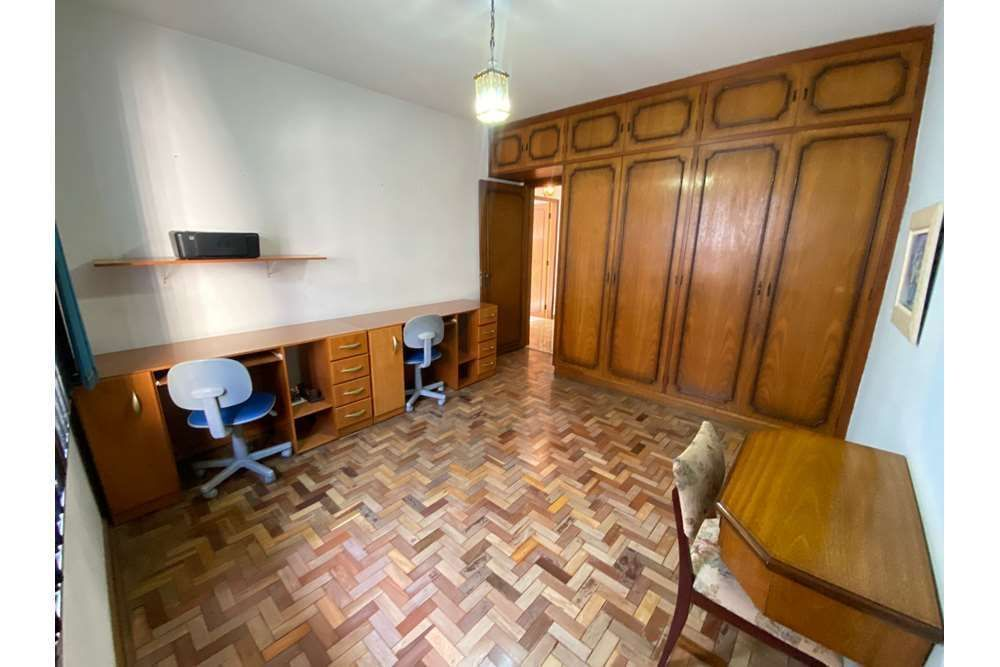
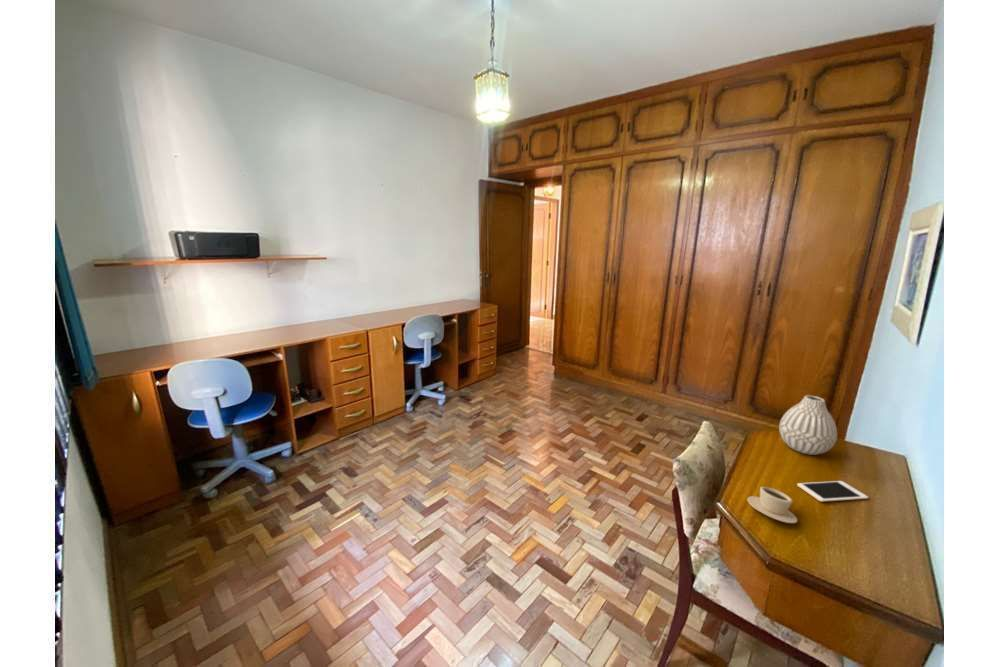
+ cell phone [796,480,869,503]
+ cup [746,486,798,524]
+ vase [778,394,838,456]
